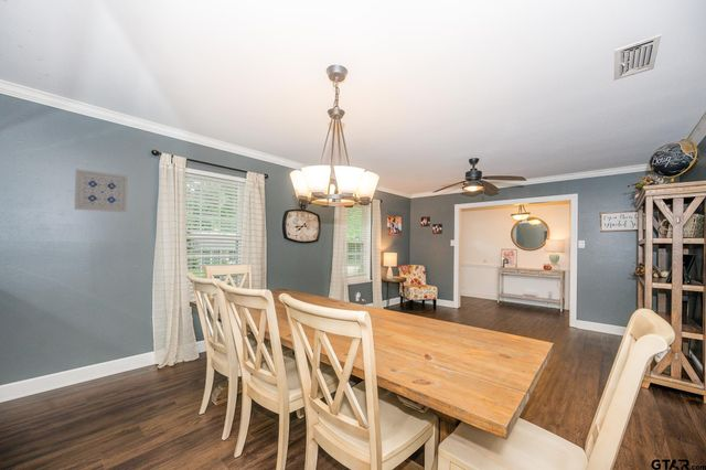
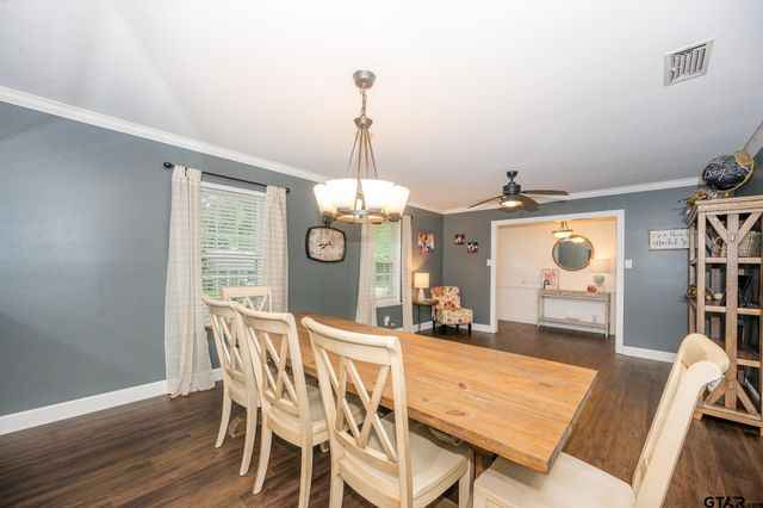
- wall art [74,168,129,214]
